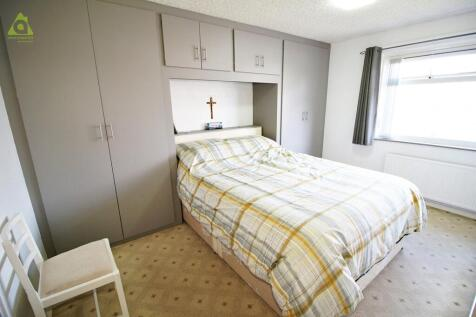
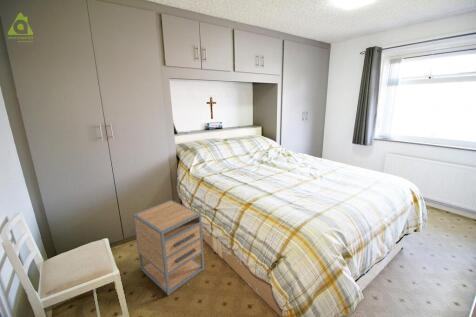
+ nightstand [132,199,205,296]
